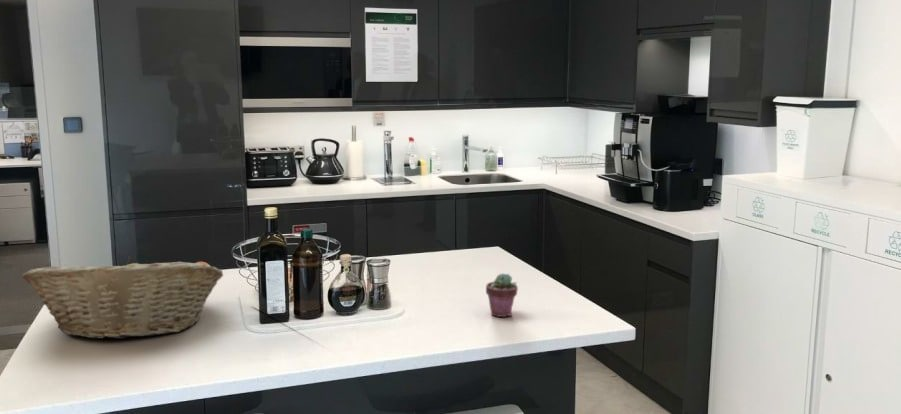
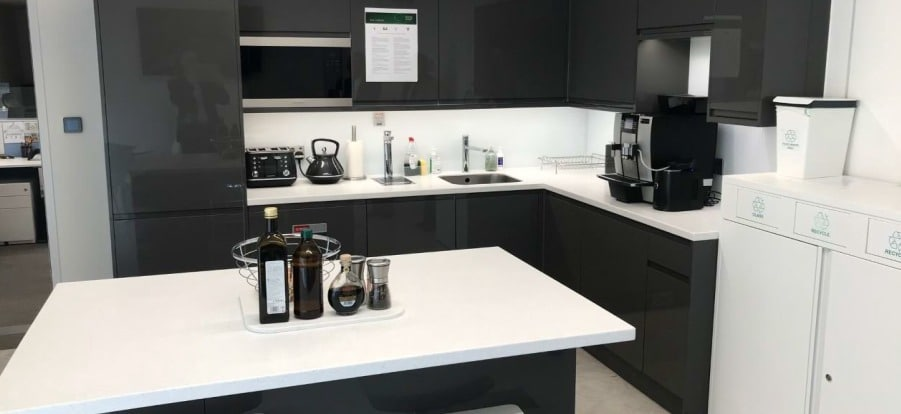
- potted succulent [485,273,519,318]
- fruit basket [21,255,224,340]
